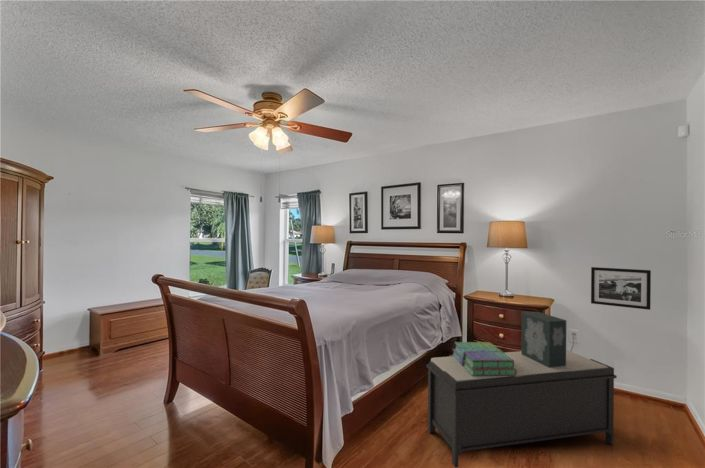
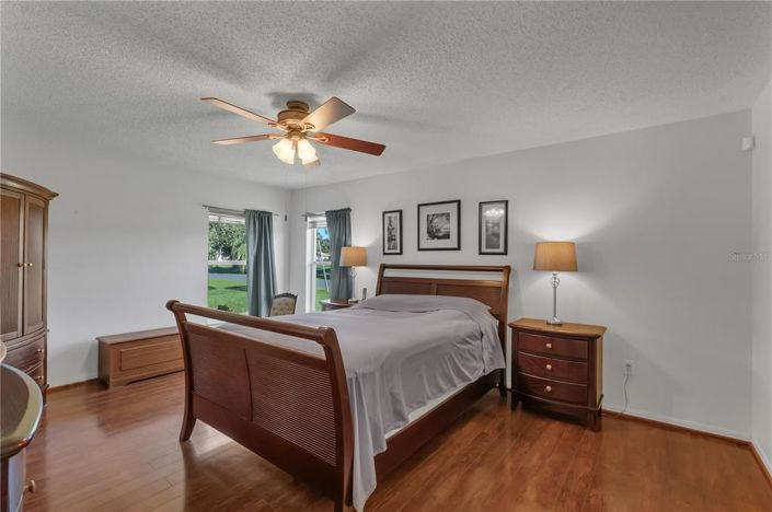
- picture frame [590,266,652,311]
- stack of books [451,341,517,376]
- bench [425,349,618,468]
- decorative box [520,311,567,368]
